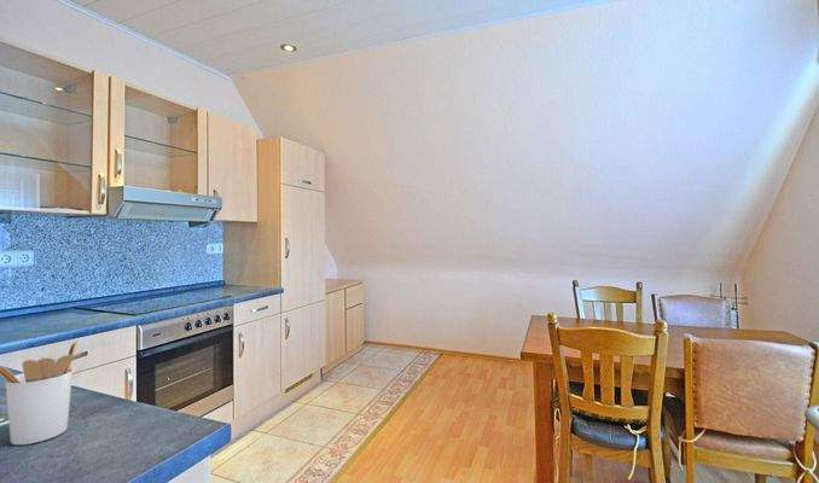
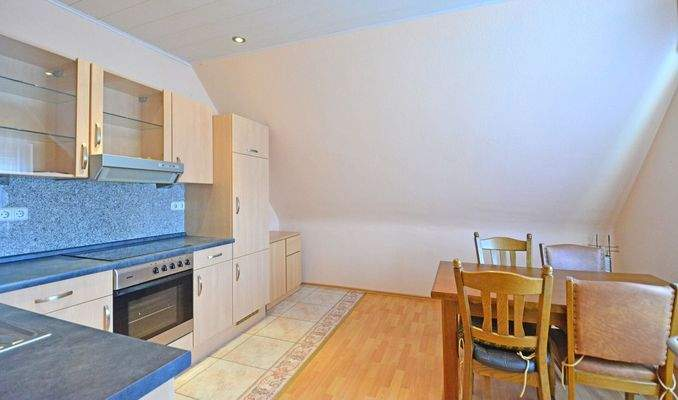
- utensil holder [0,339,79,446]
